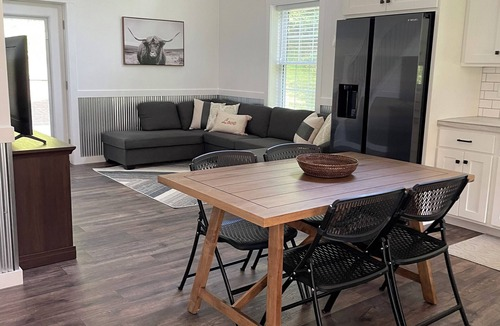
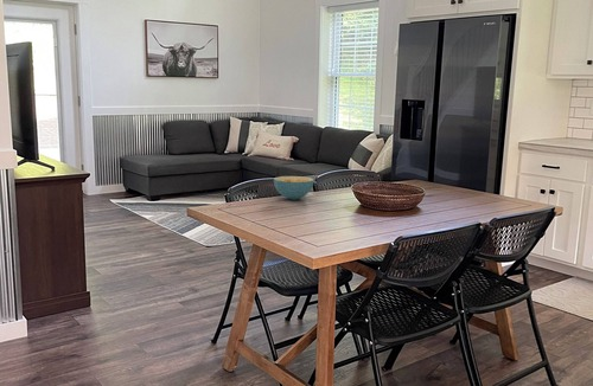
+ cereal bowl [273,175,315,201]
